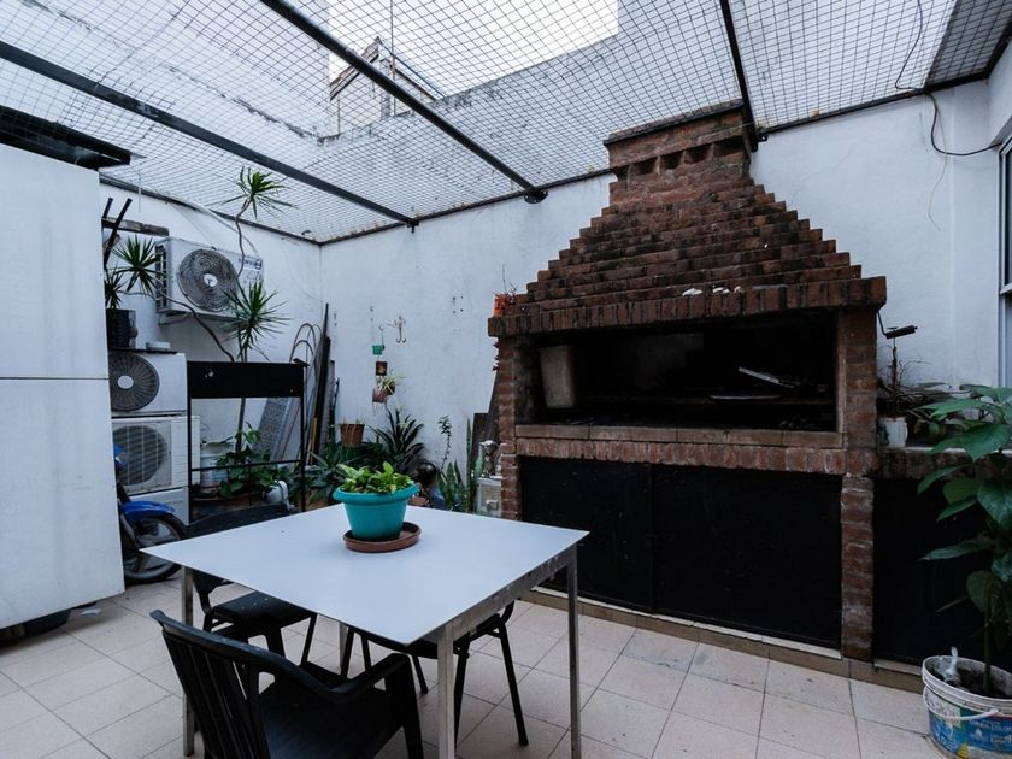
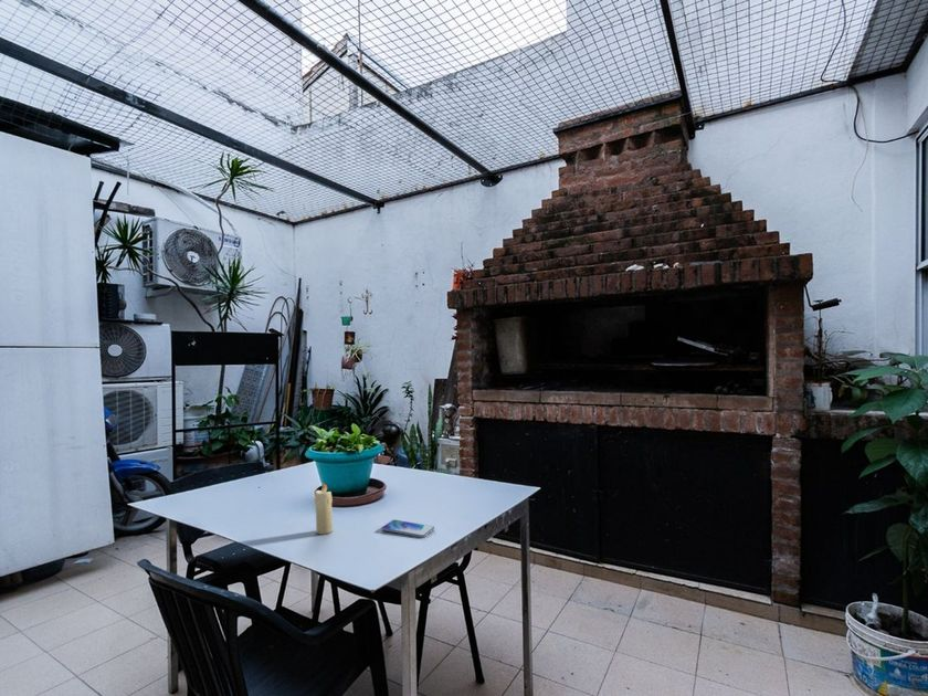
+ smartphone [381,519,435,539]
+ candle [314,482,334,536]
